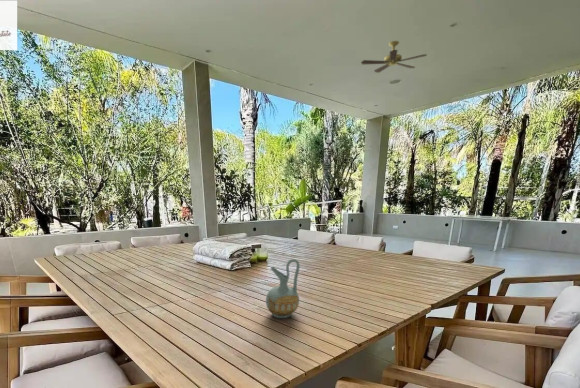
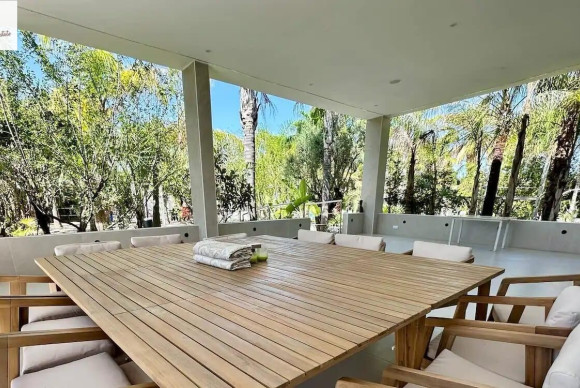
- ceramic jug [265,258,301,319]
- ceiling fan [360,40,428,74]
